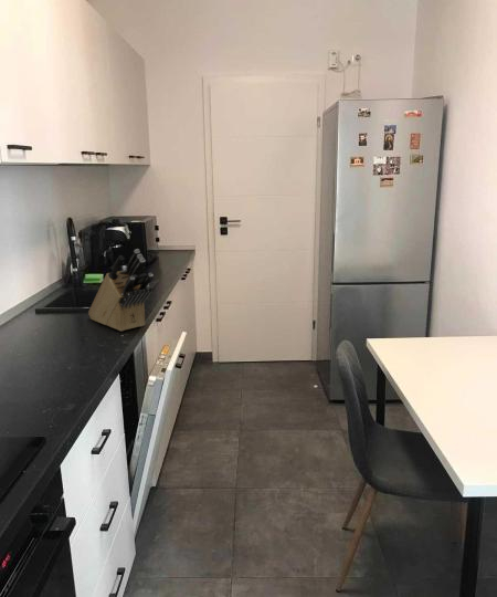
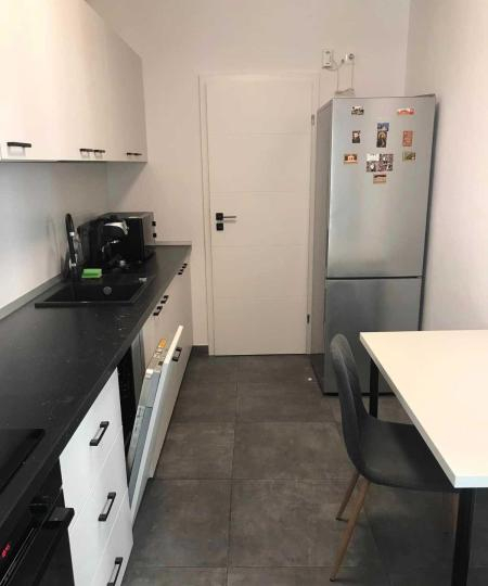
- knife block [87,248,155,332]
